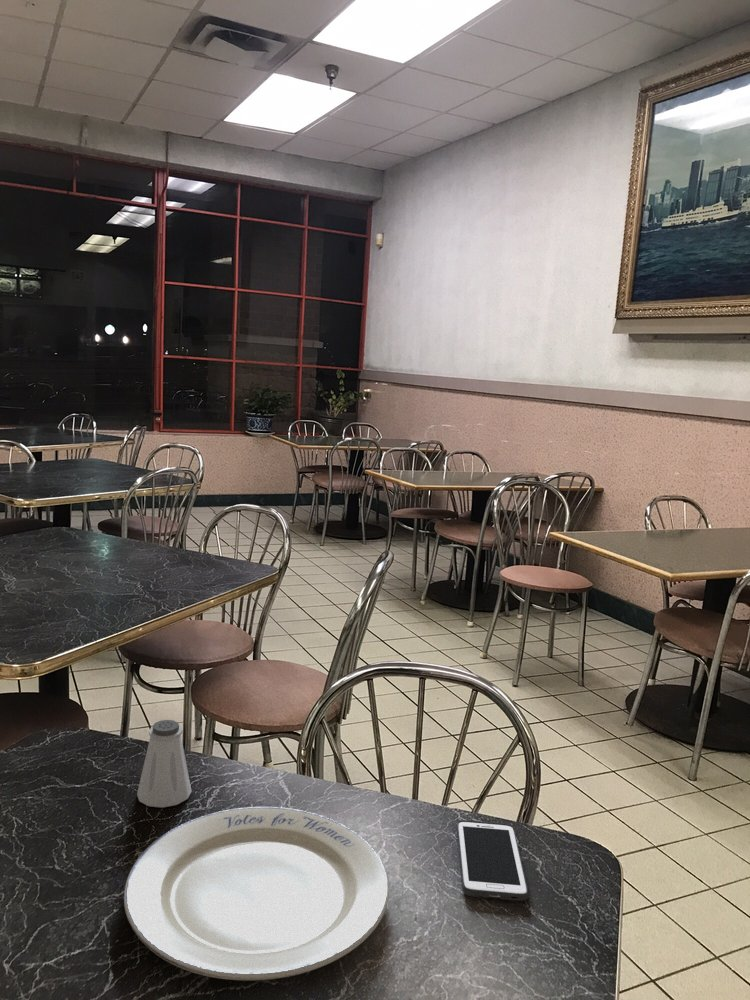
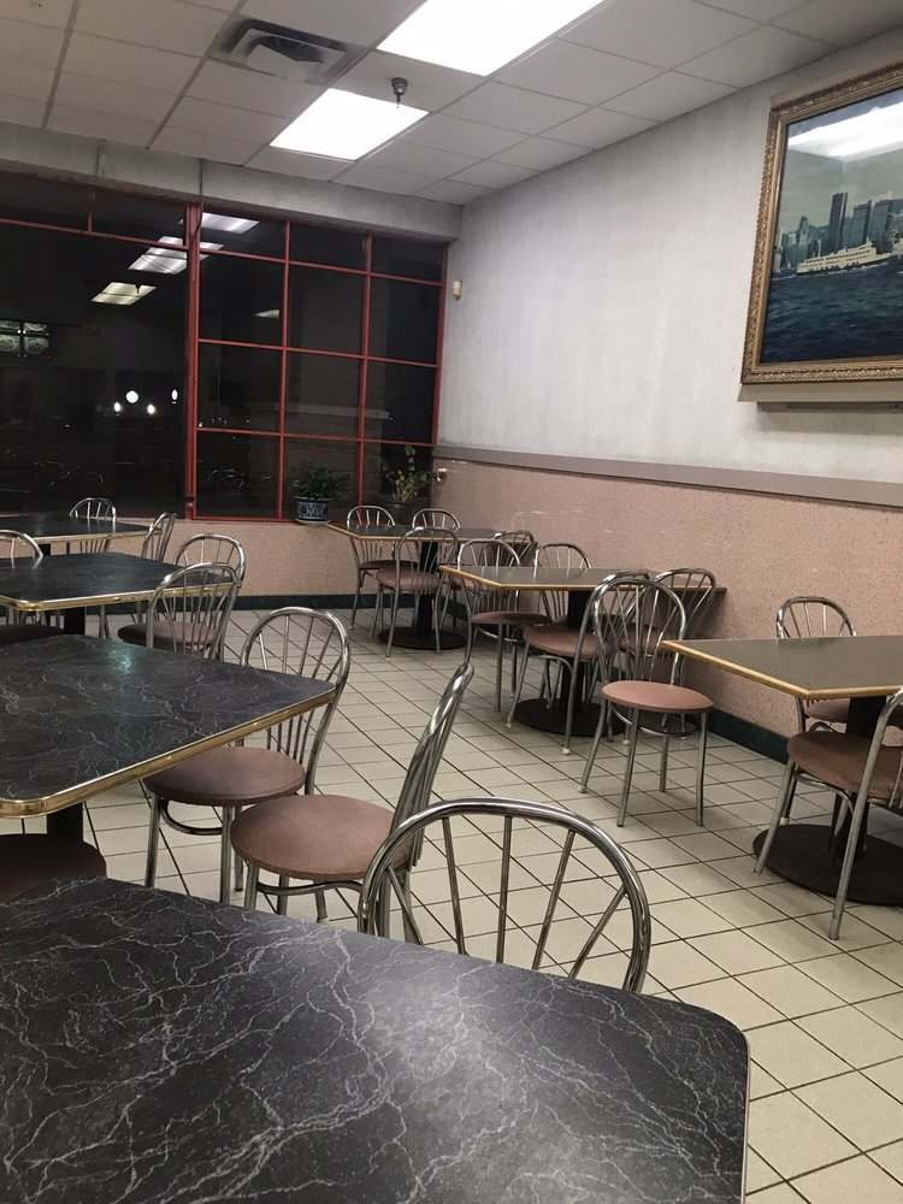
- cell phone [456,819,529,902]
- chinaware [123,806,390,981]
- saltshaker [136,719,192,808]
